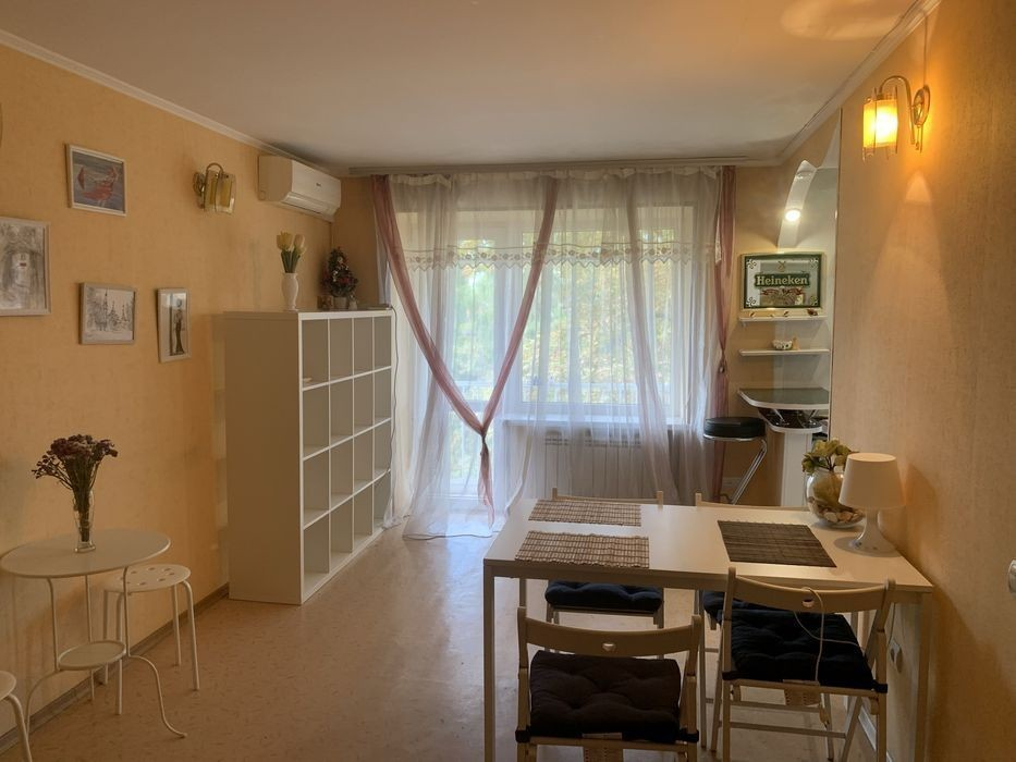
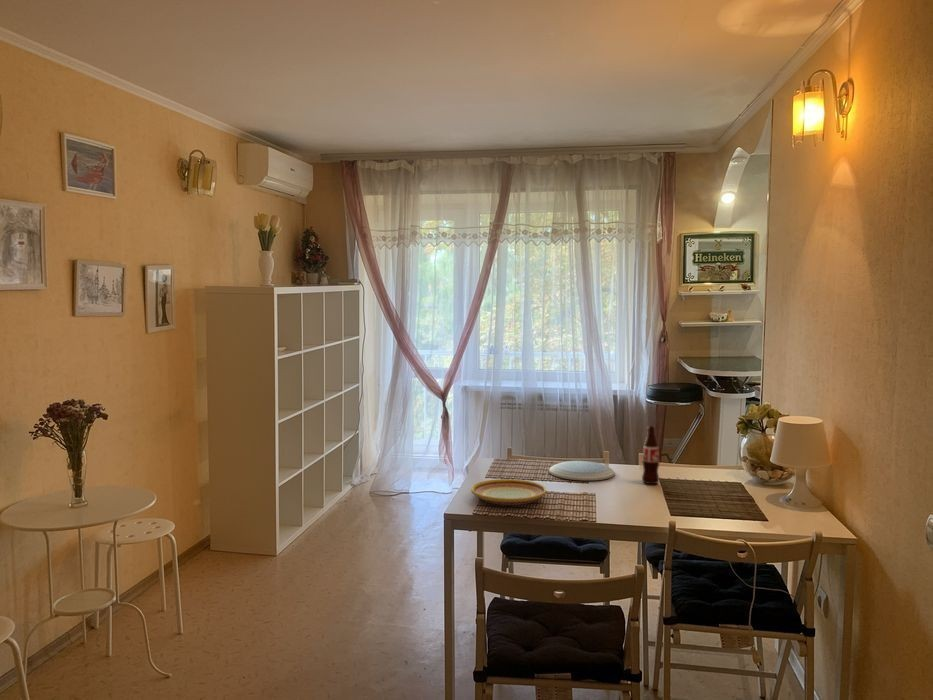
+ bottle [641,425,660,485]
+ plate [548,460,616,481]
+ plate [470,478,547,506]
